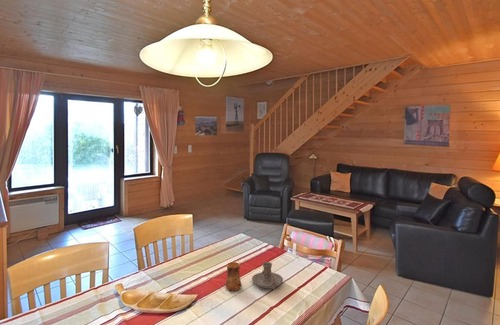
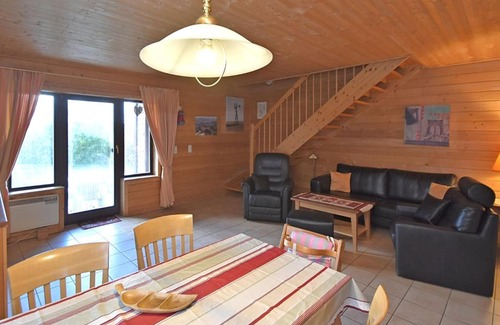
- candle holder [251,261,284,291]
- cup [224,261,243,292]
